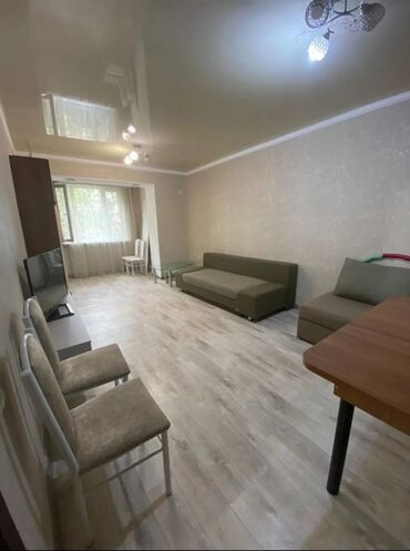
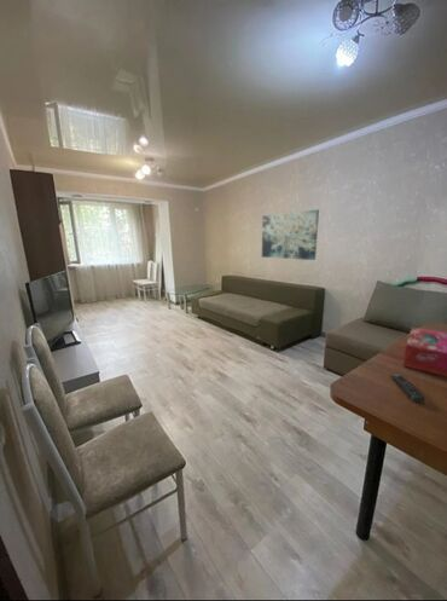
+ tissue box [402,326,447,378]
+ wall art [261,208,320,261]
+ remote control [391,374,426,403]
